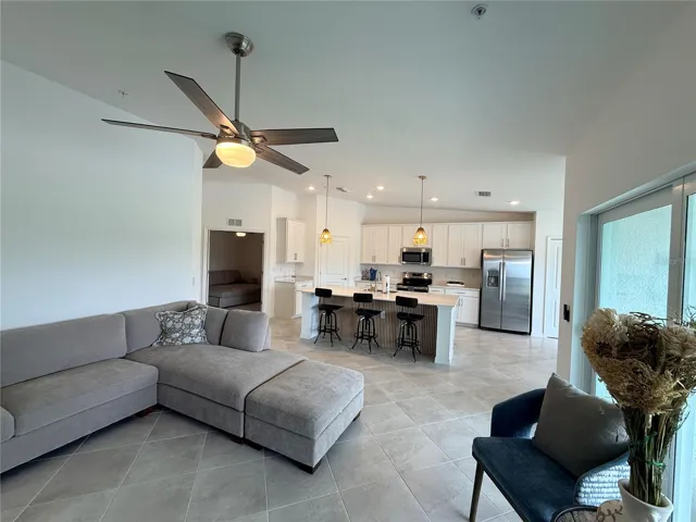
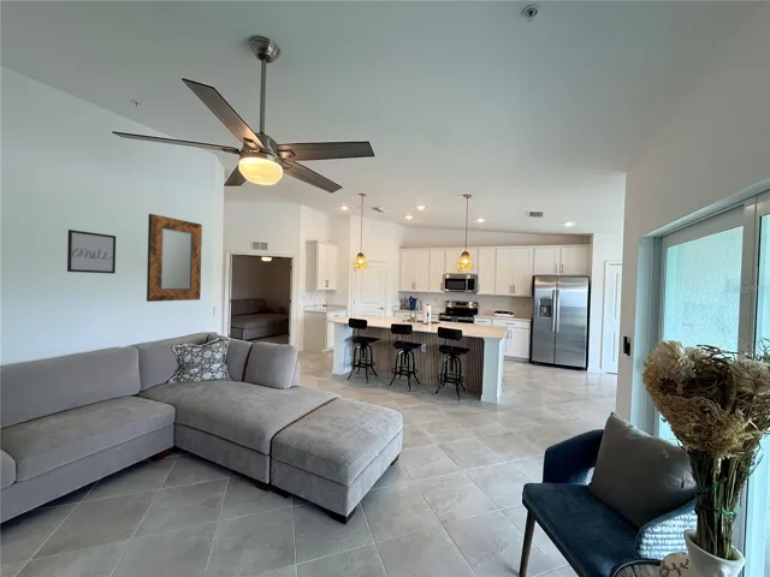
+ home mirror [146,213,203,303]
+ wall art [66,228,117,275]
